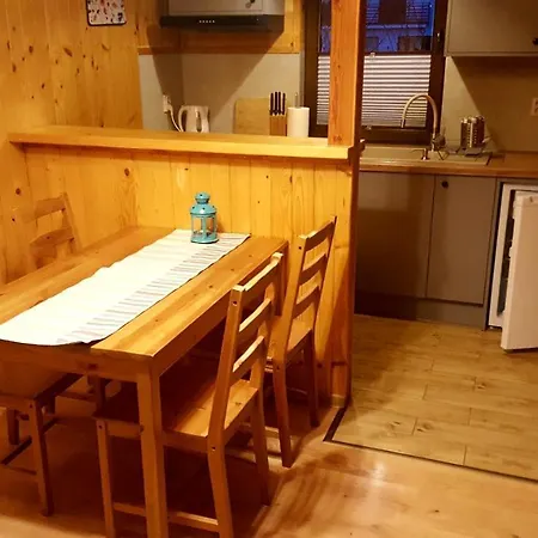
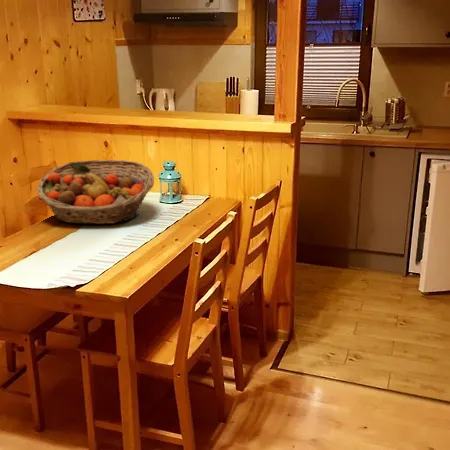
+ fruit basket [36,159,155,225]
